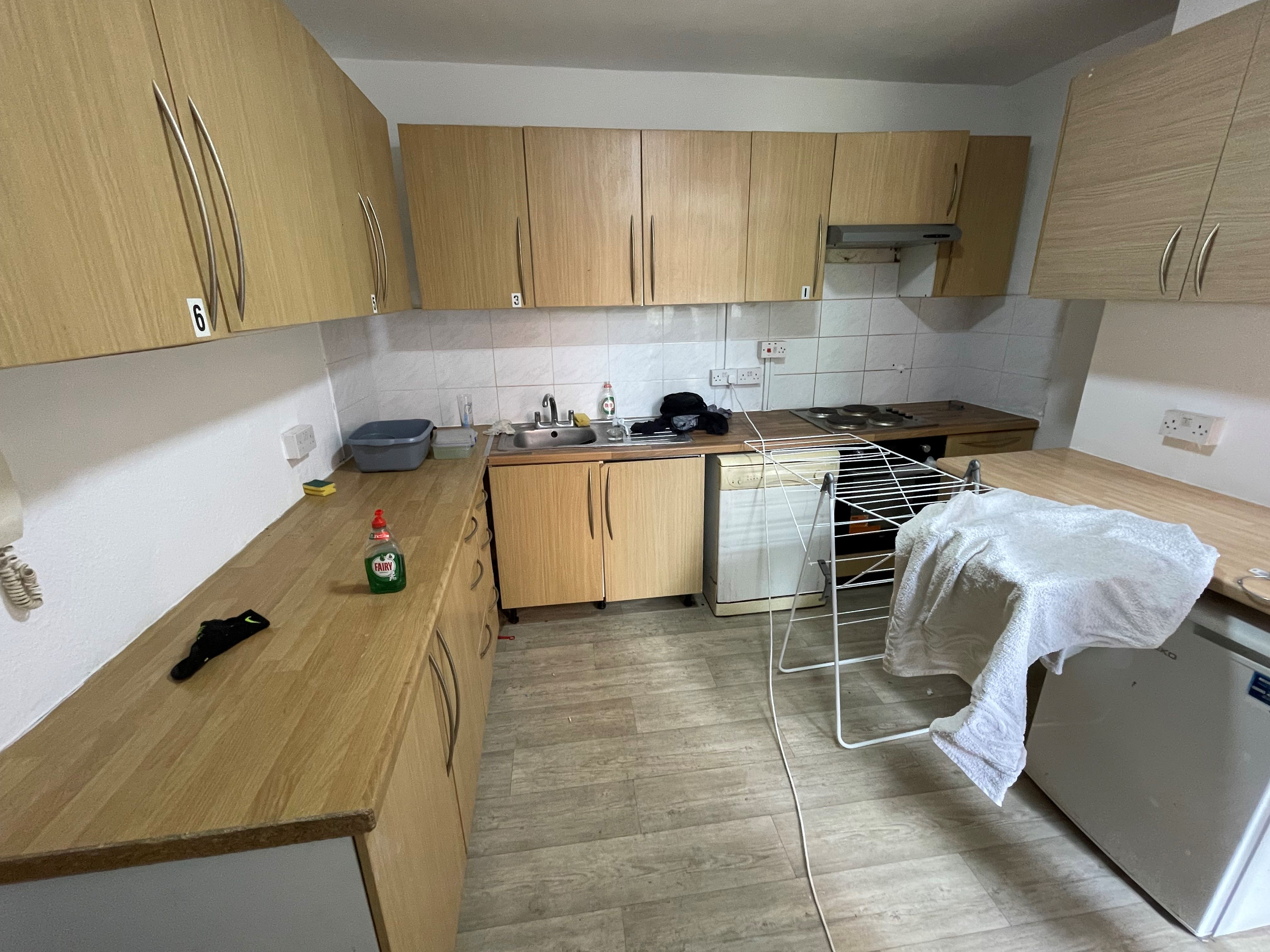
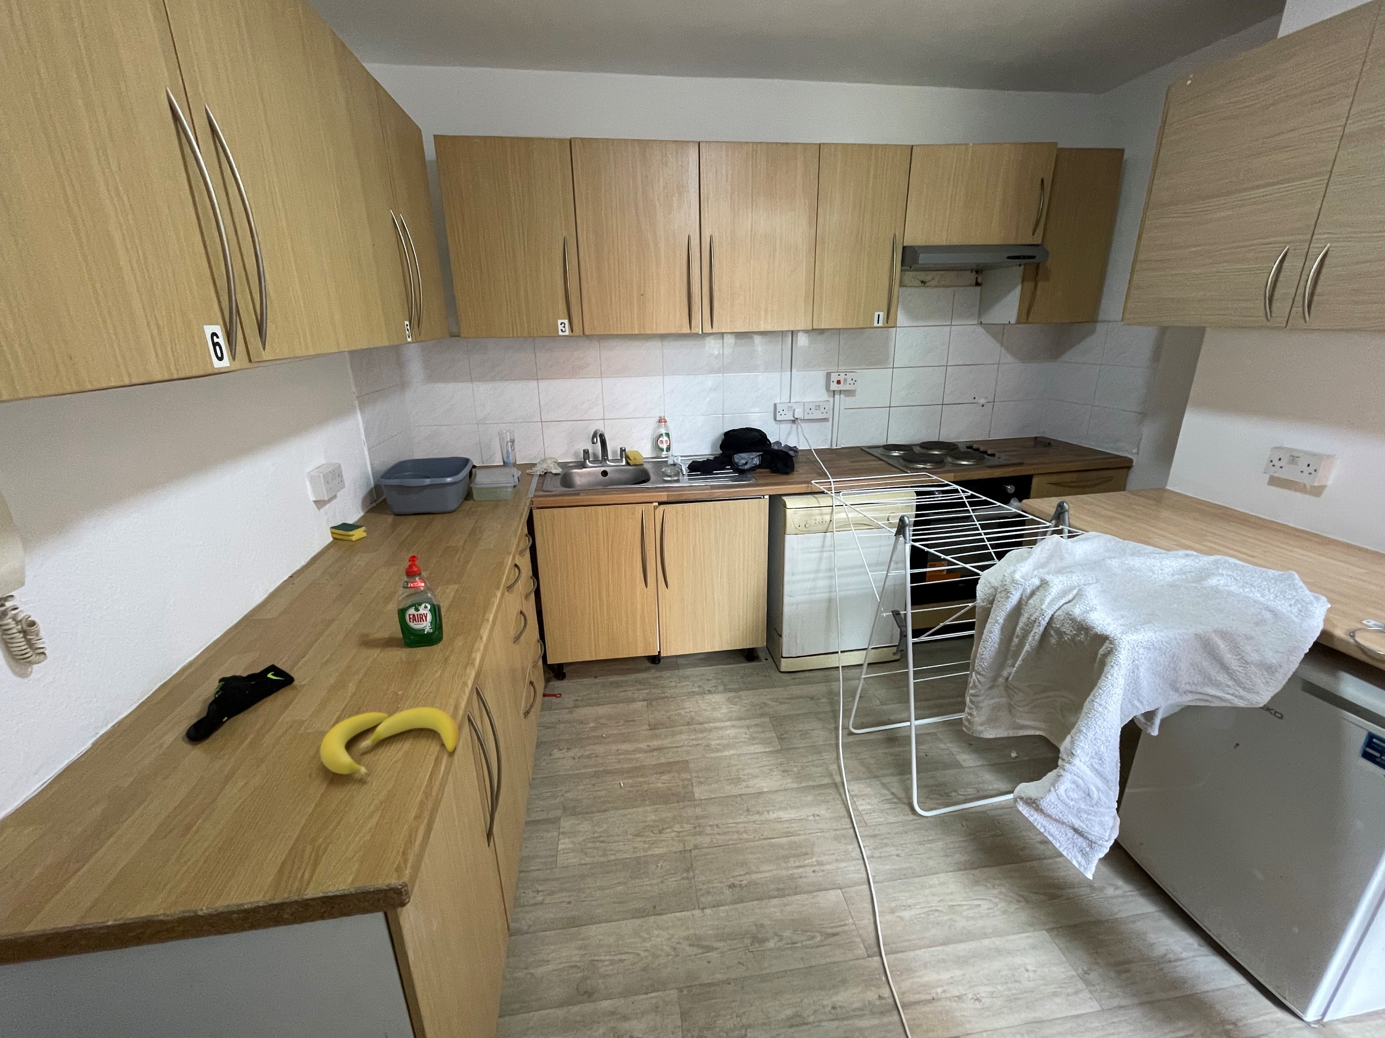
+ banana [320,707,459,776]
